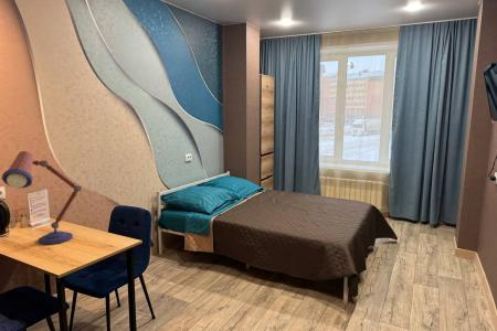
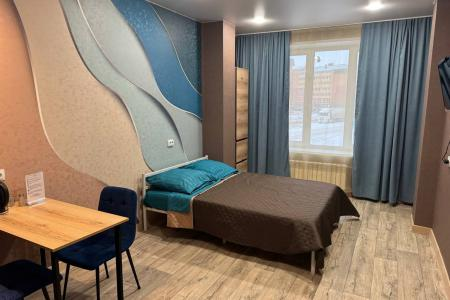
- desk lamp [1,150,83,245]
